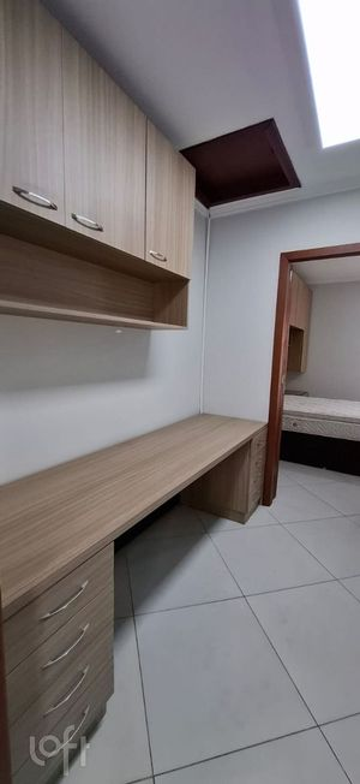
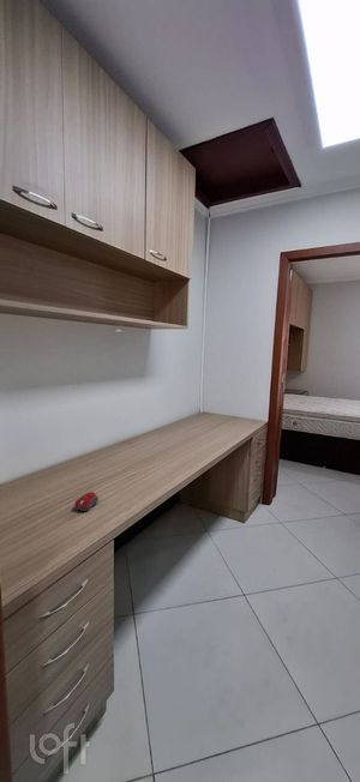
+ computer mouse [73,491,100,512]
